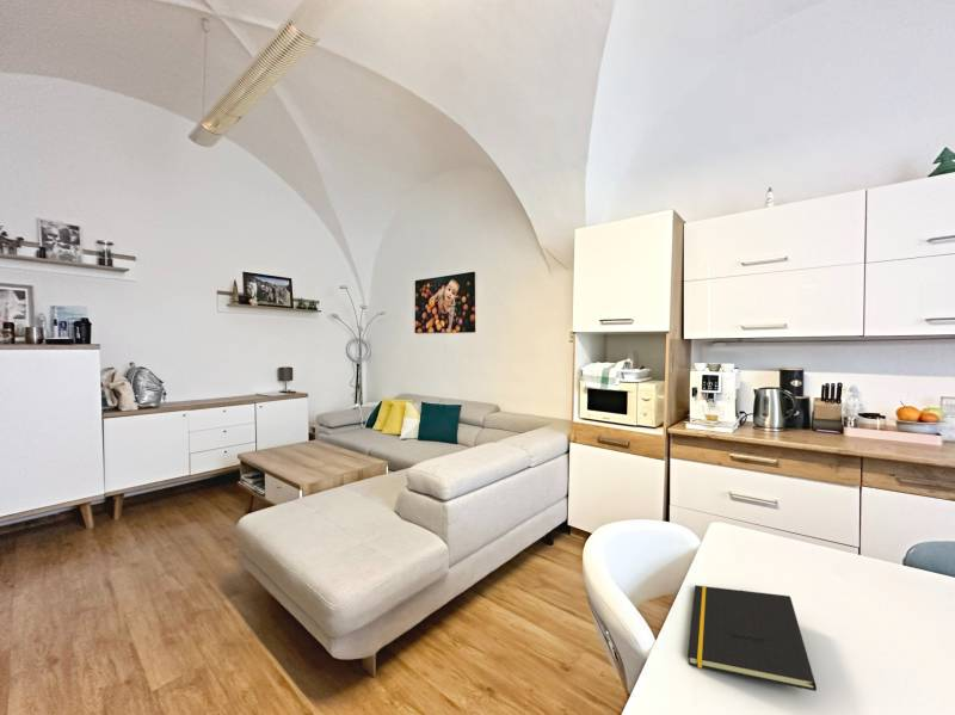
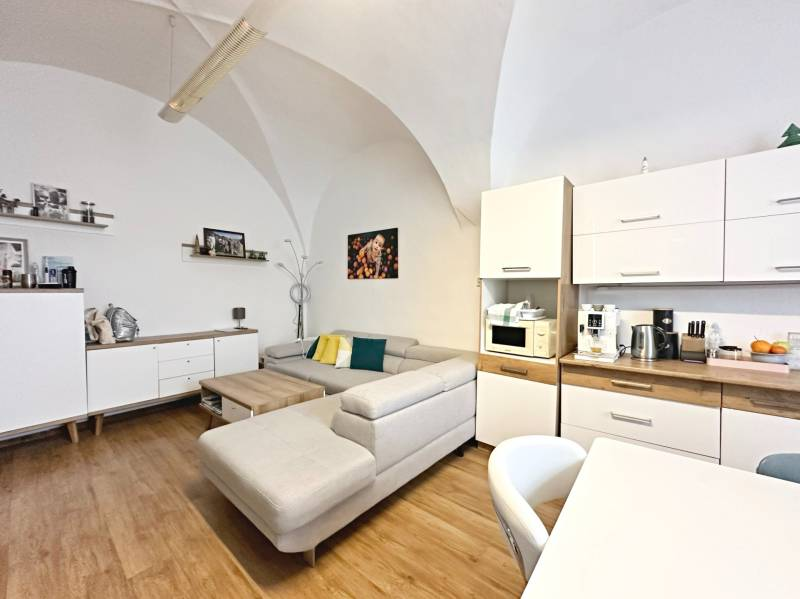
- notepad [686,584,818,692]
